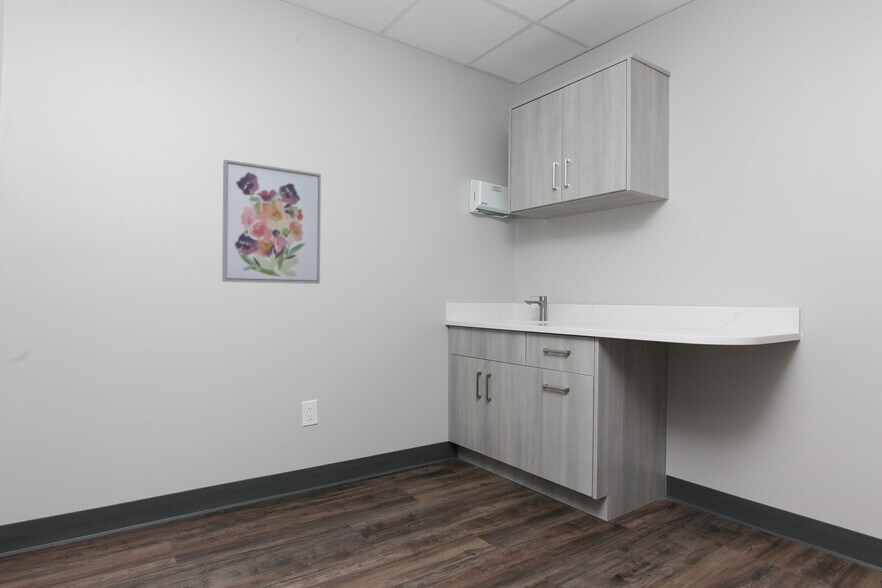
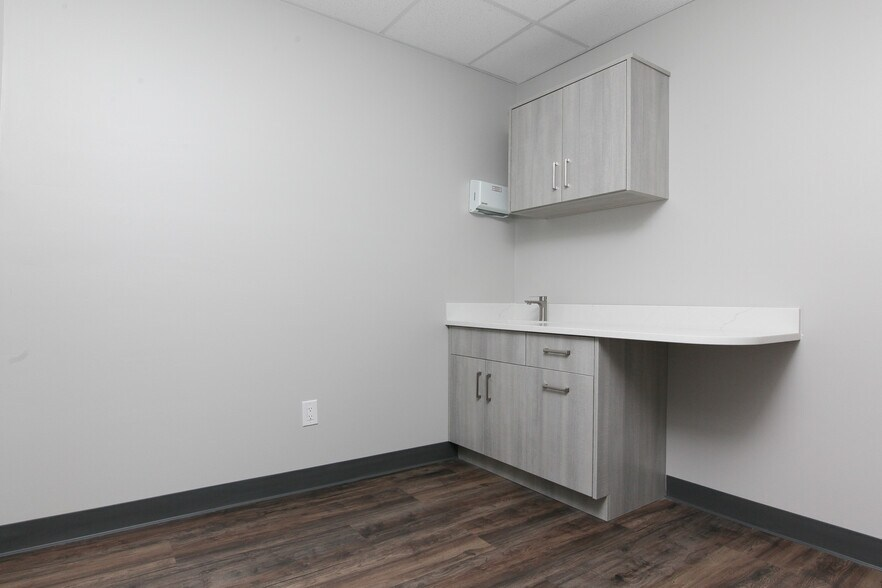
- wall art [221,158,322,285]
